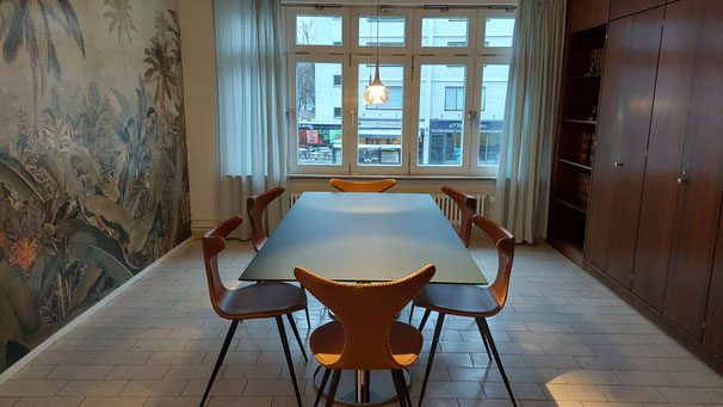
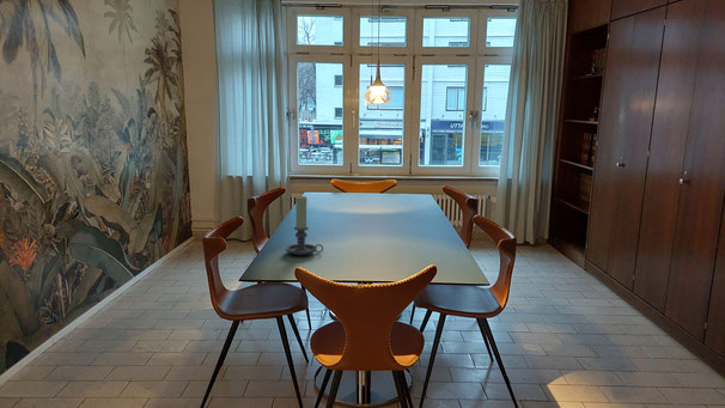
+ candle holder [285,195,324,256]
